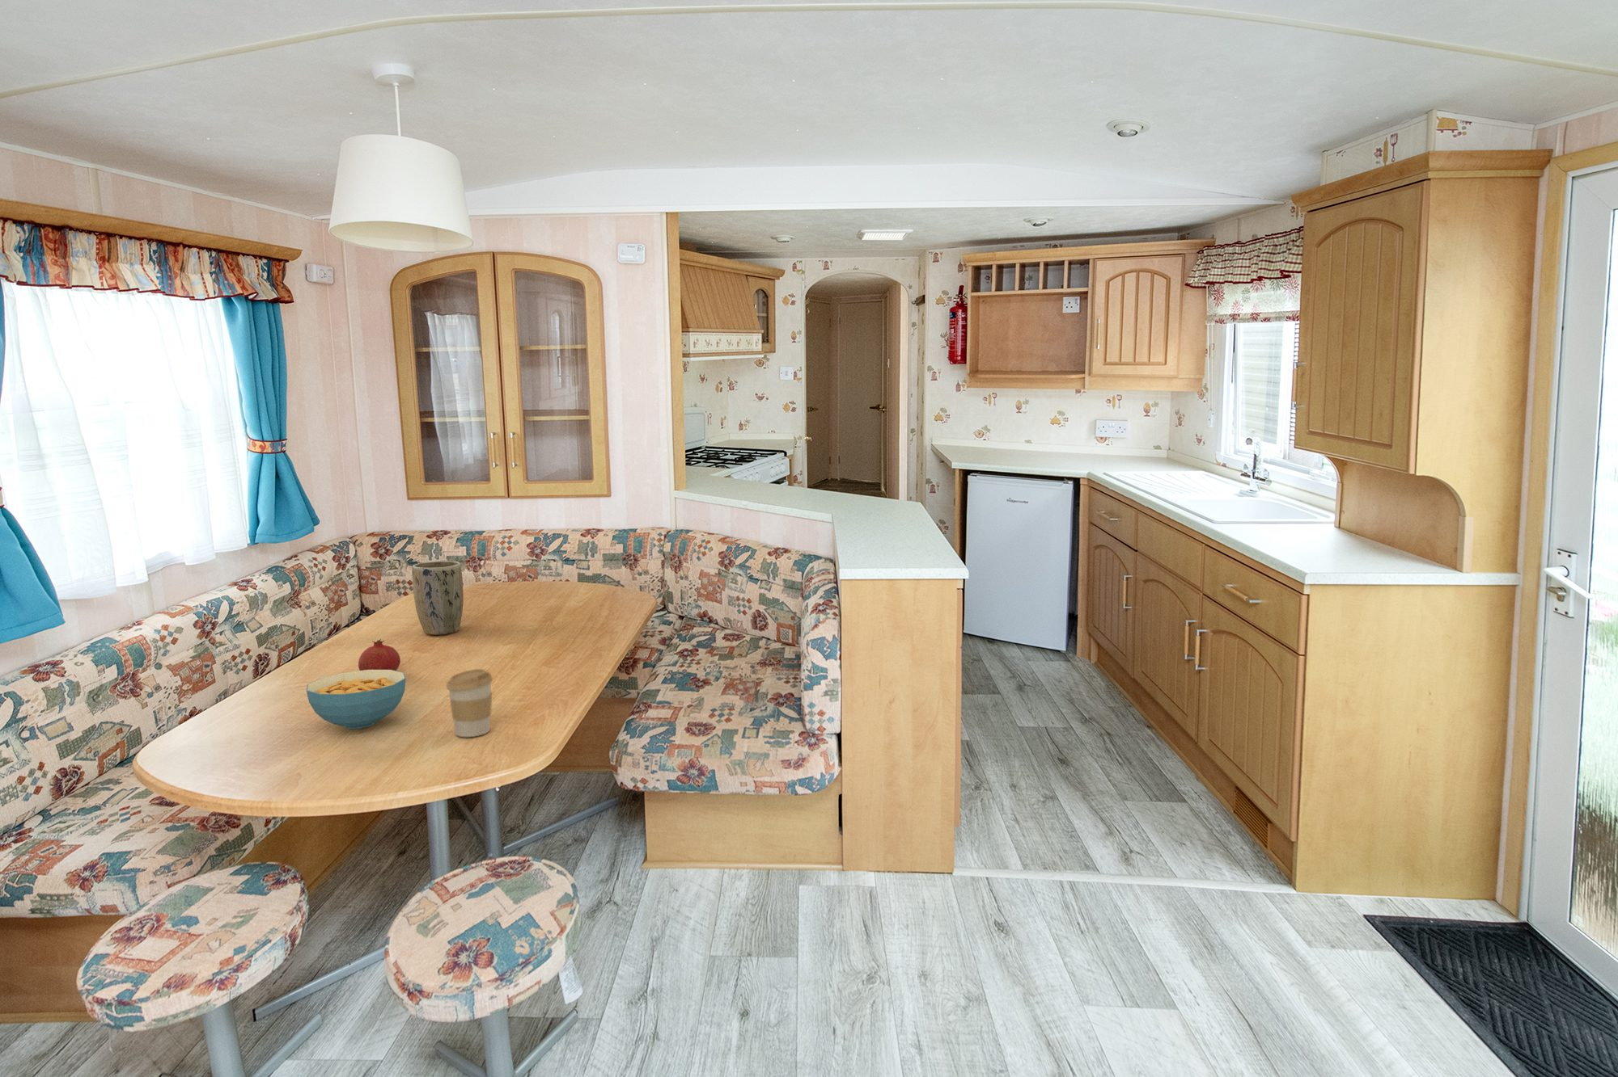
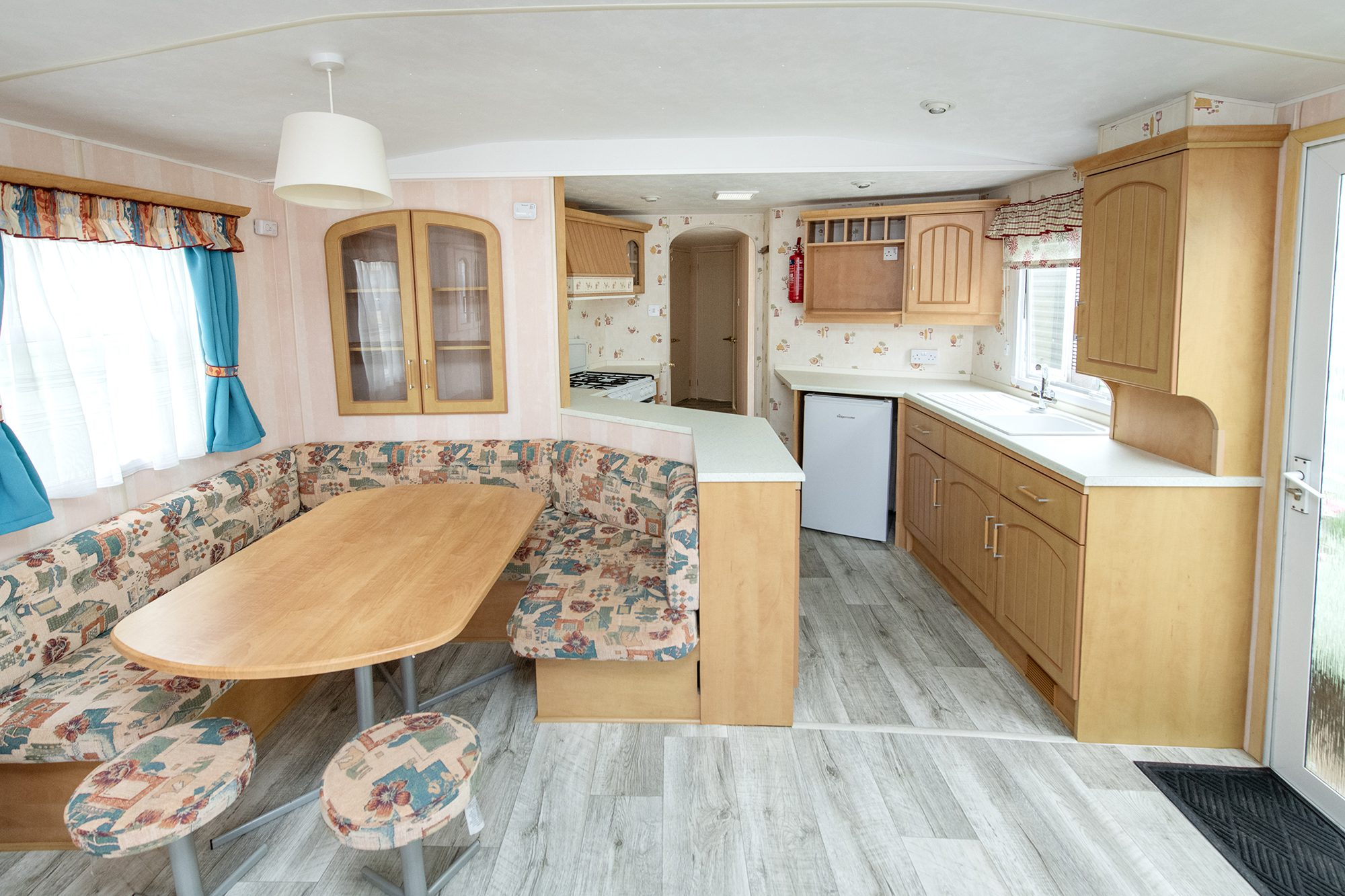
- plant pot [411,560,464,636]
- fruit [357,638,402,671]
- coffee cup [446,668,493,738]
- cereal bowl [306,670,407,730]
